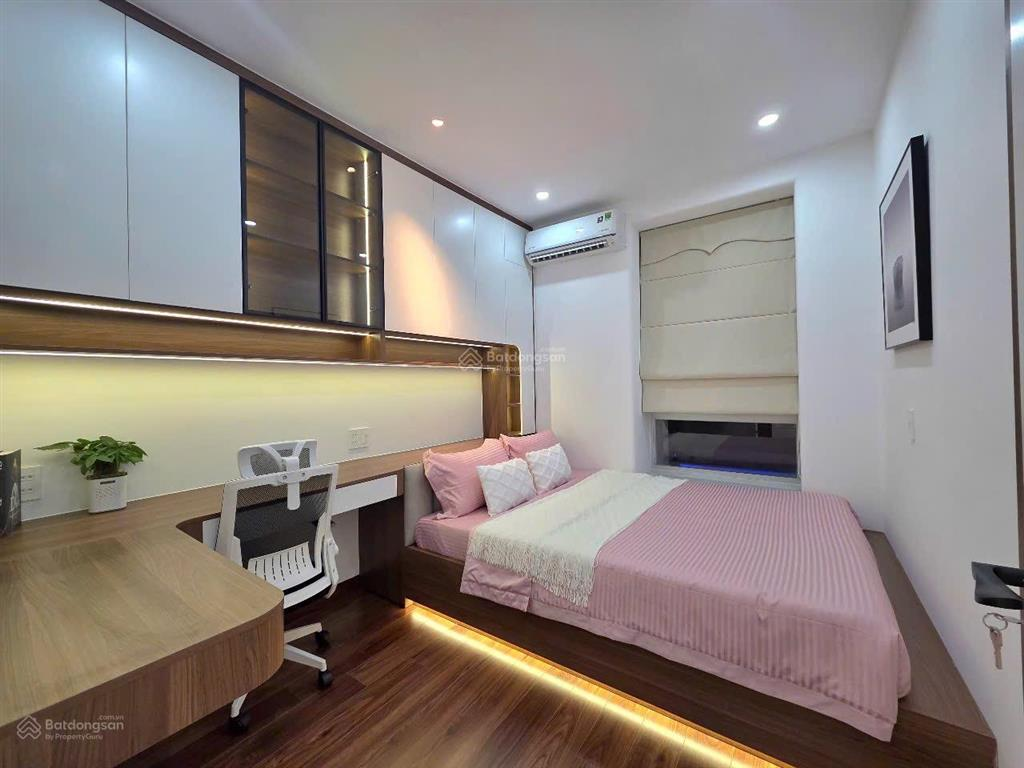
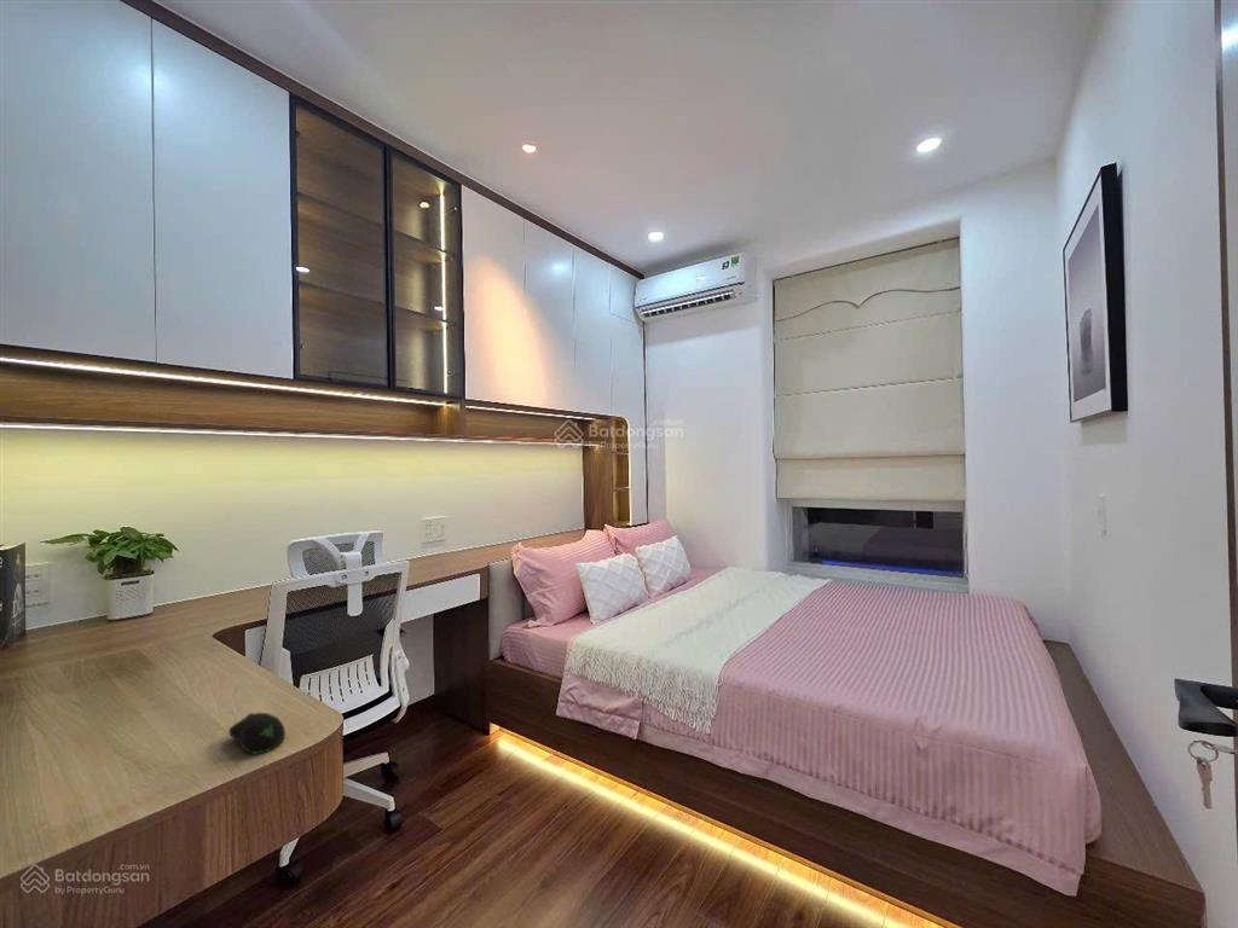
+ computer mouse [227,712,287,755]
